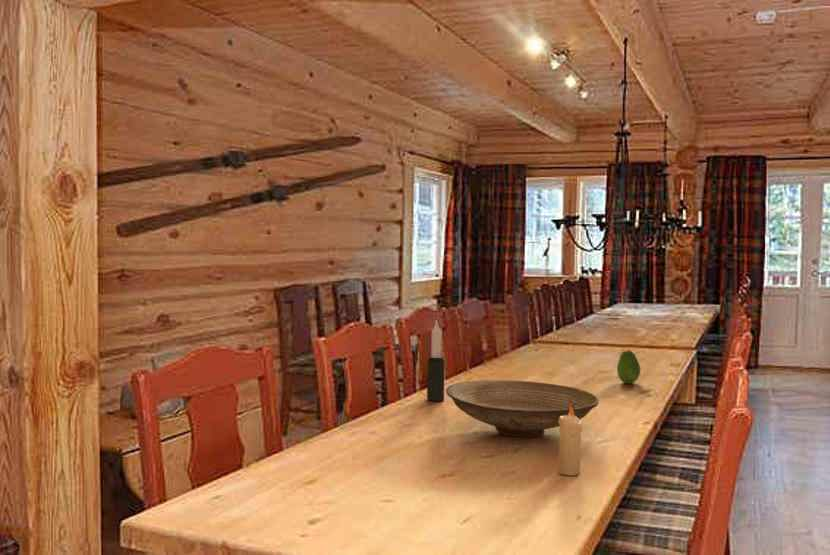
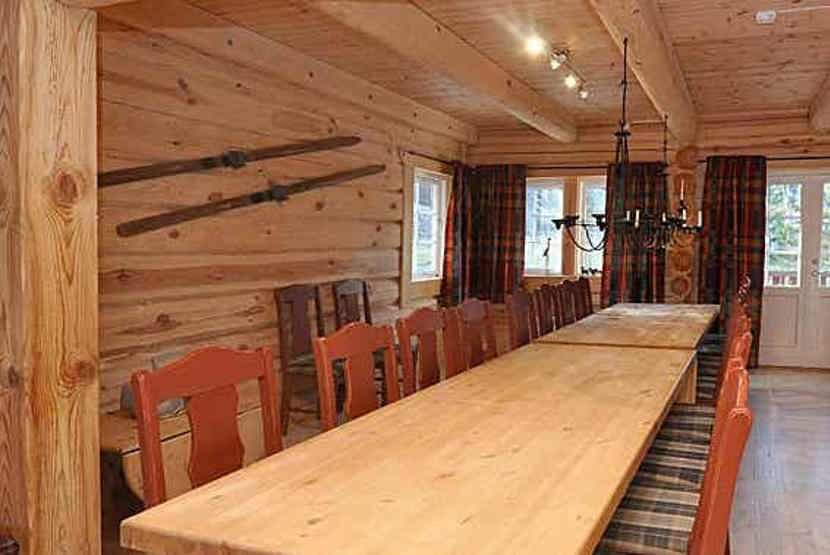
- candle [558,405,583,477]
- candle [426,319,446,402]
- decorative bowl [445,379,600,438]
- fruit [616,349,641,385]
